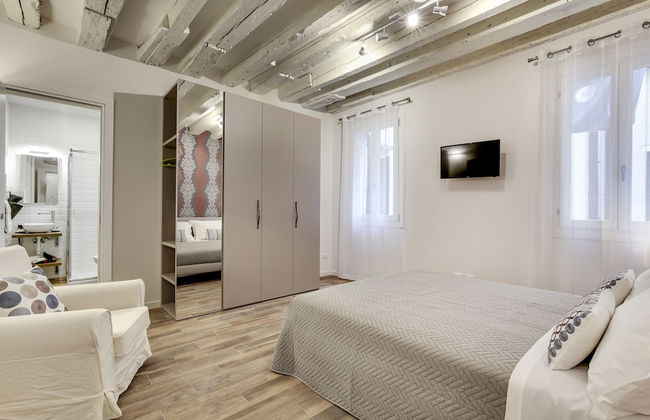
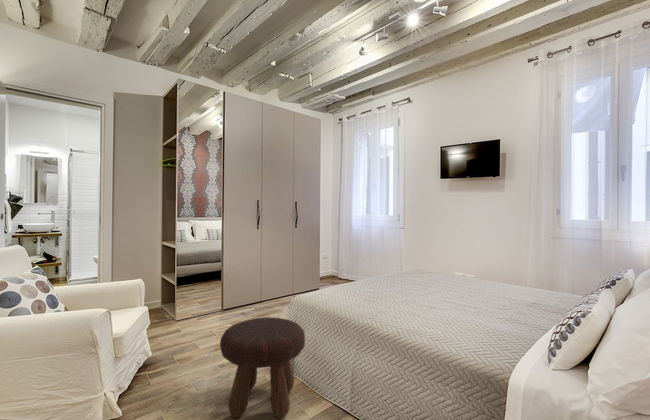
+ footstool [219,316,306,419]
